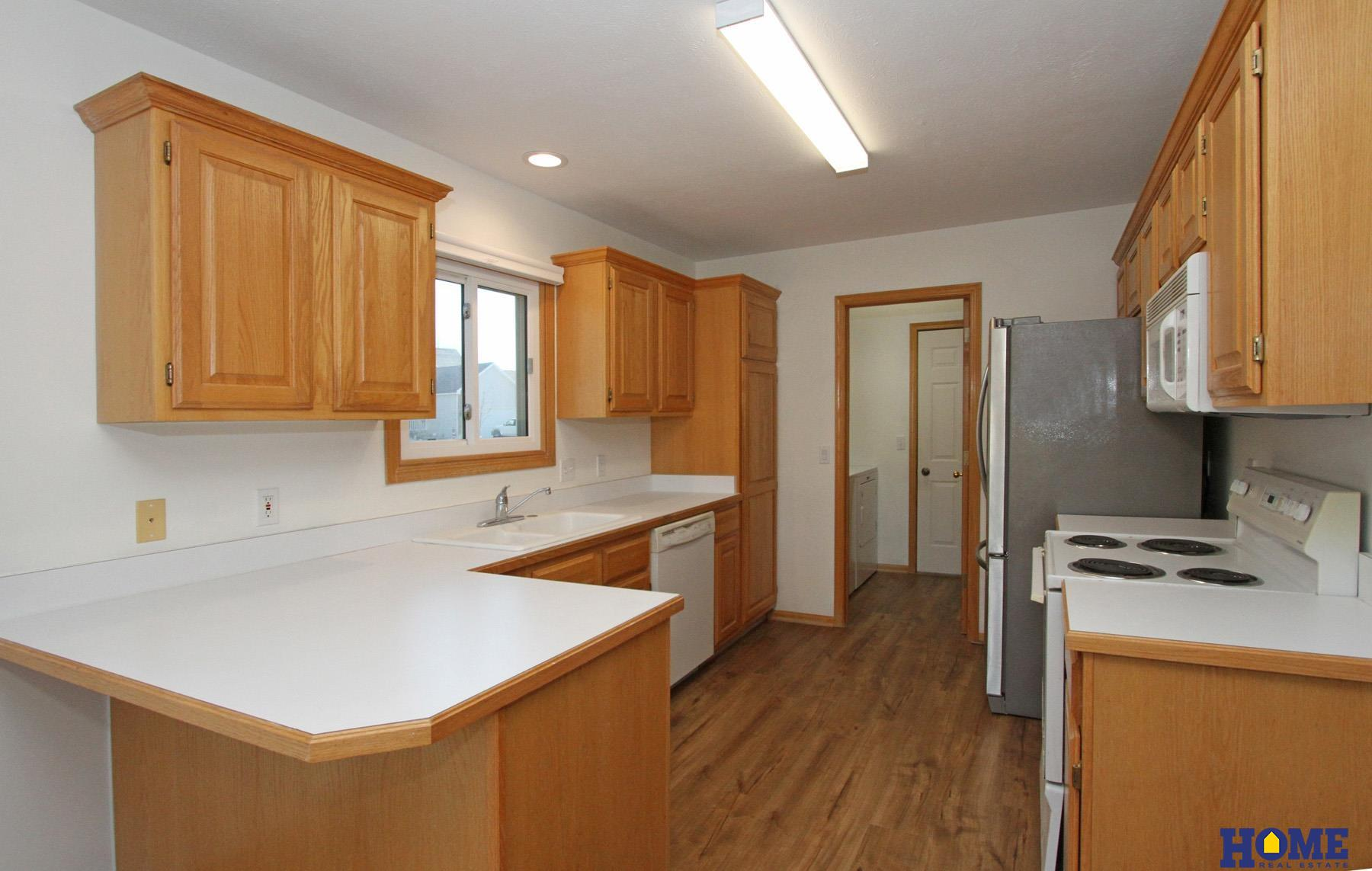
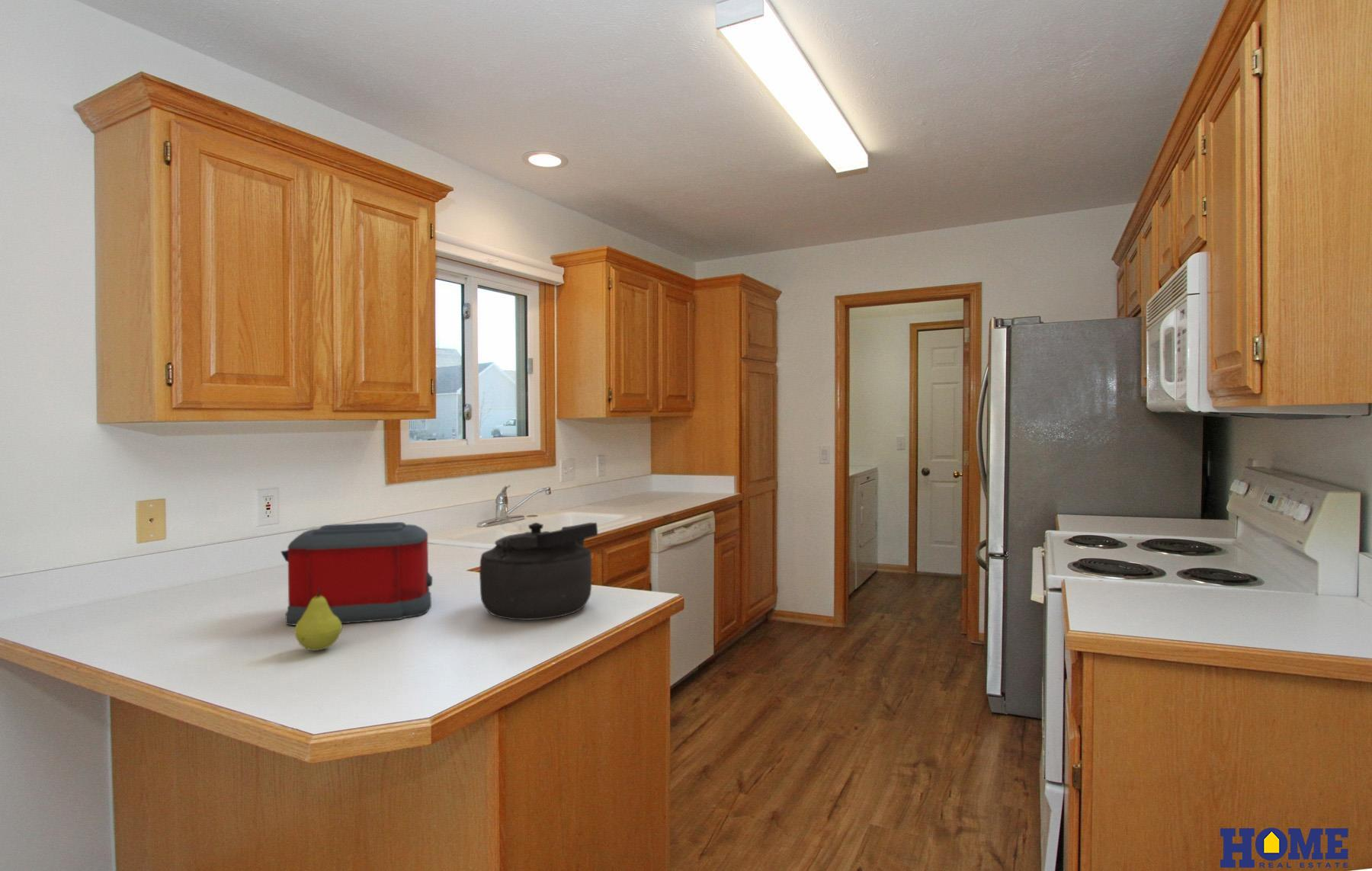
+ toaster [280,521,433,626]
+ fruit [293,588,343,652]
+ kettle [479,522,598,621]
